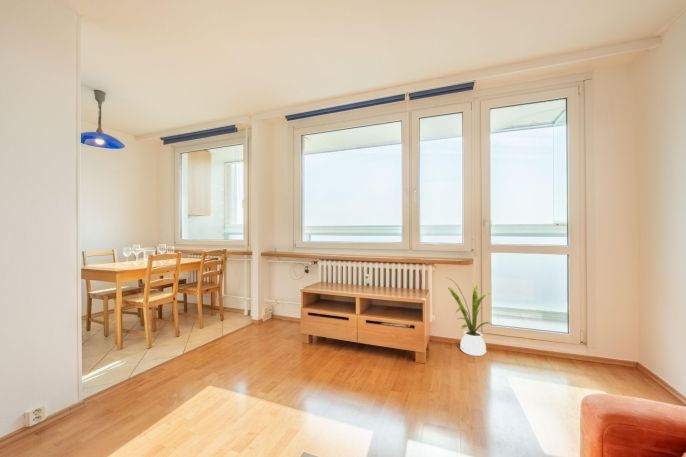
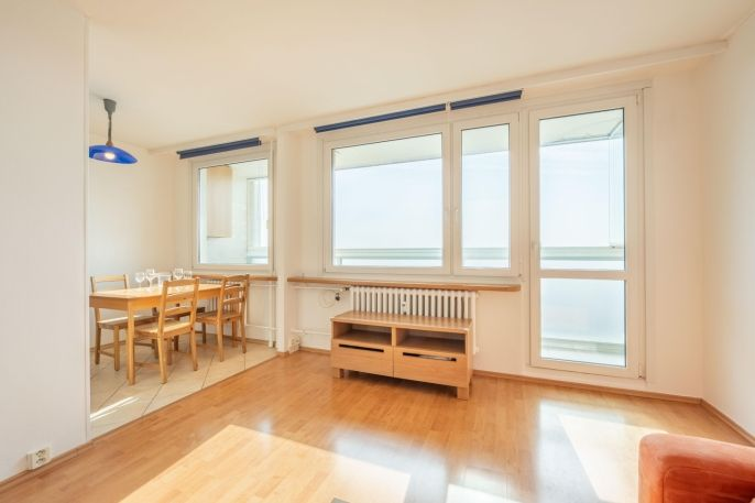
- house plant [446,277,494,357]
